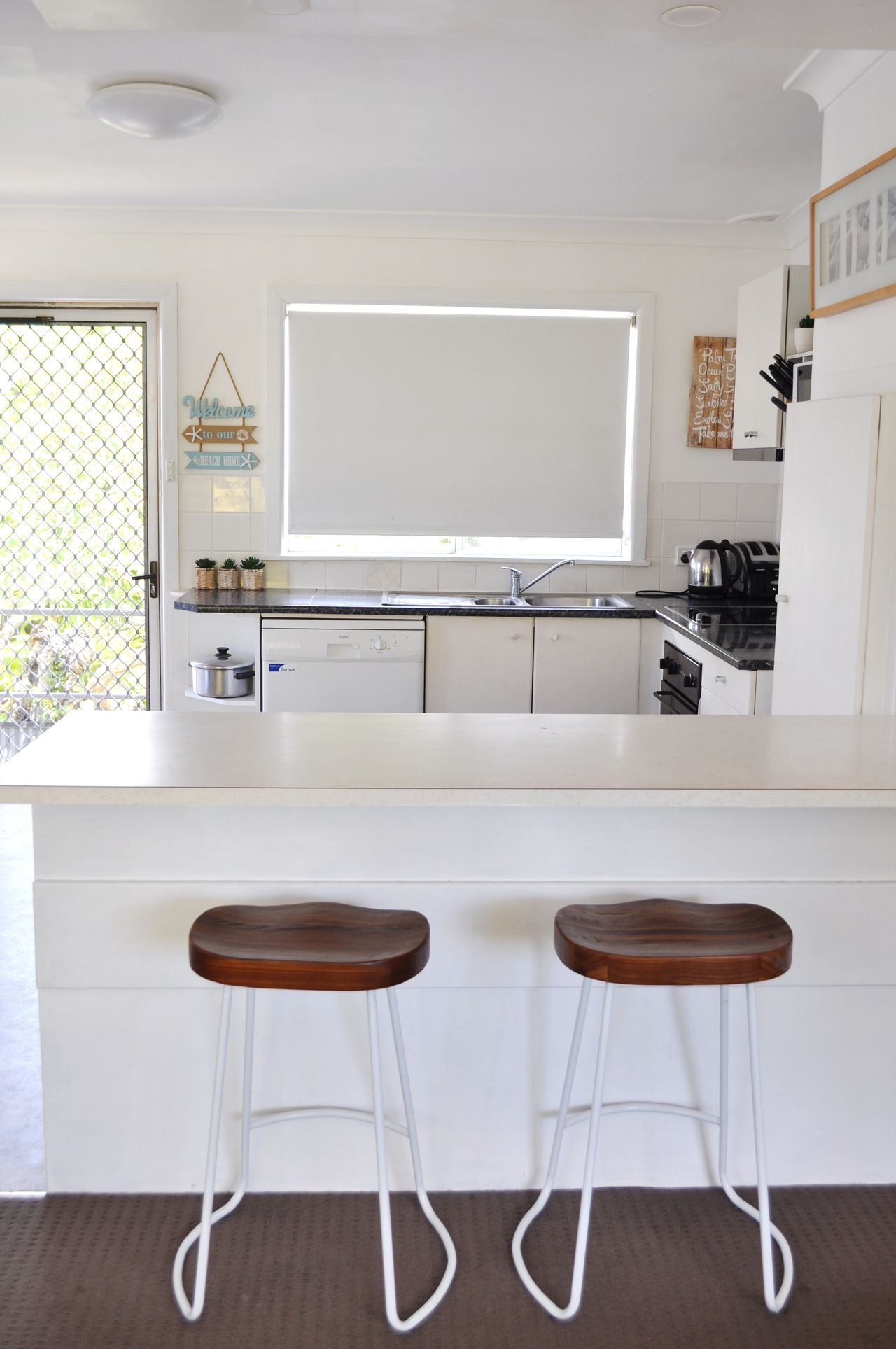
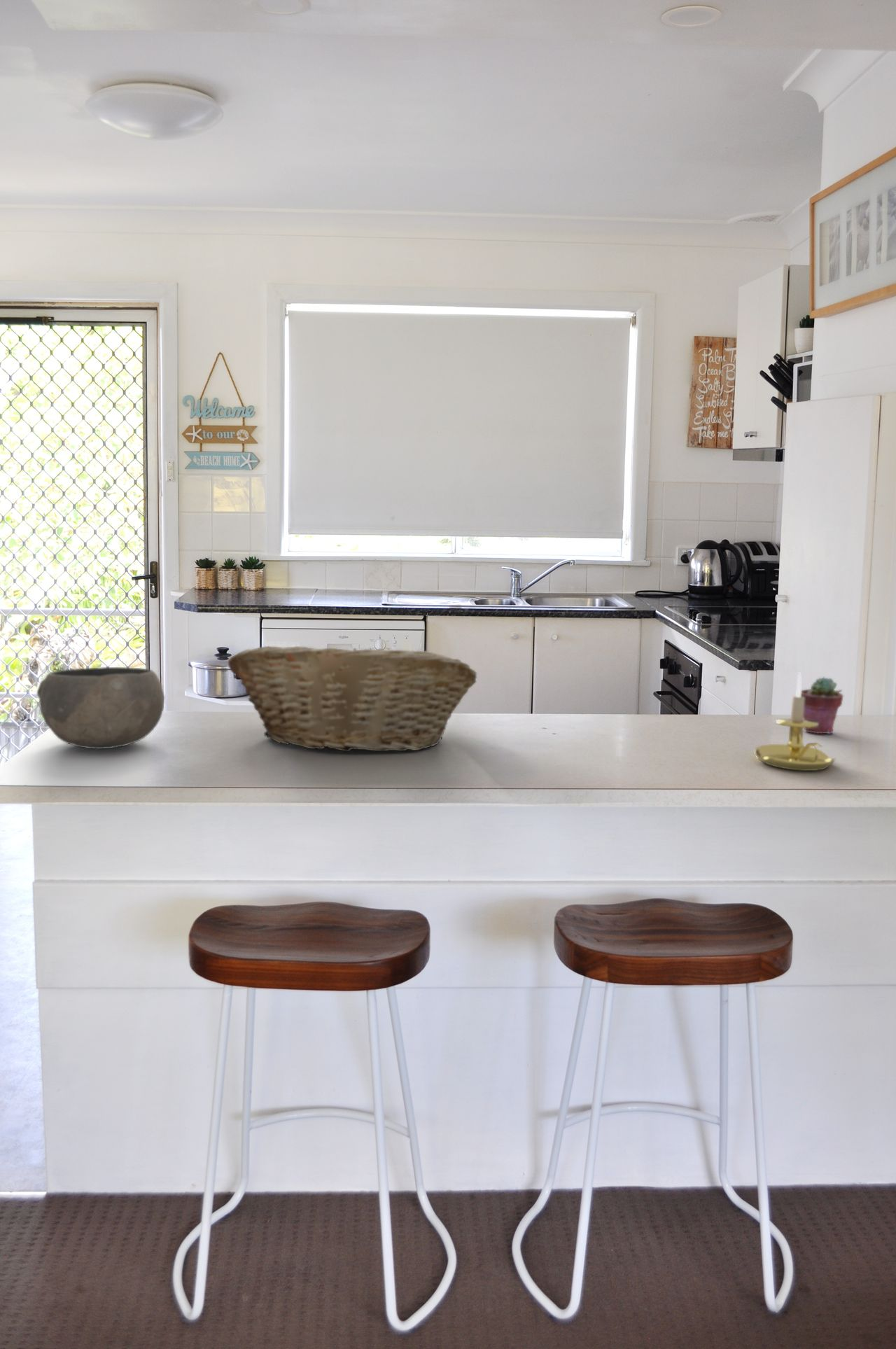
+ bowl [36,666,165,750]
+ fruit basket [228,645,477,753]
+ potted succulent [801,676,844,734]
+ candle holder [754,671,837,771]
